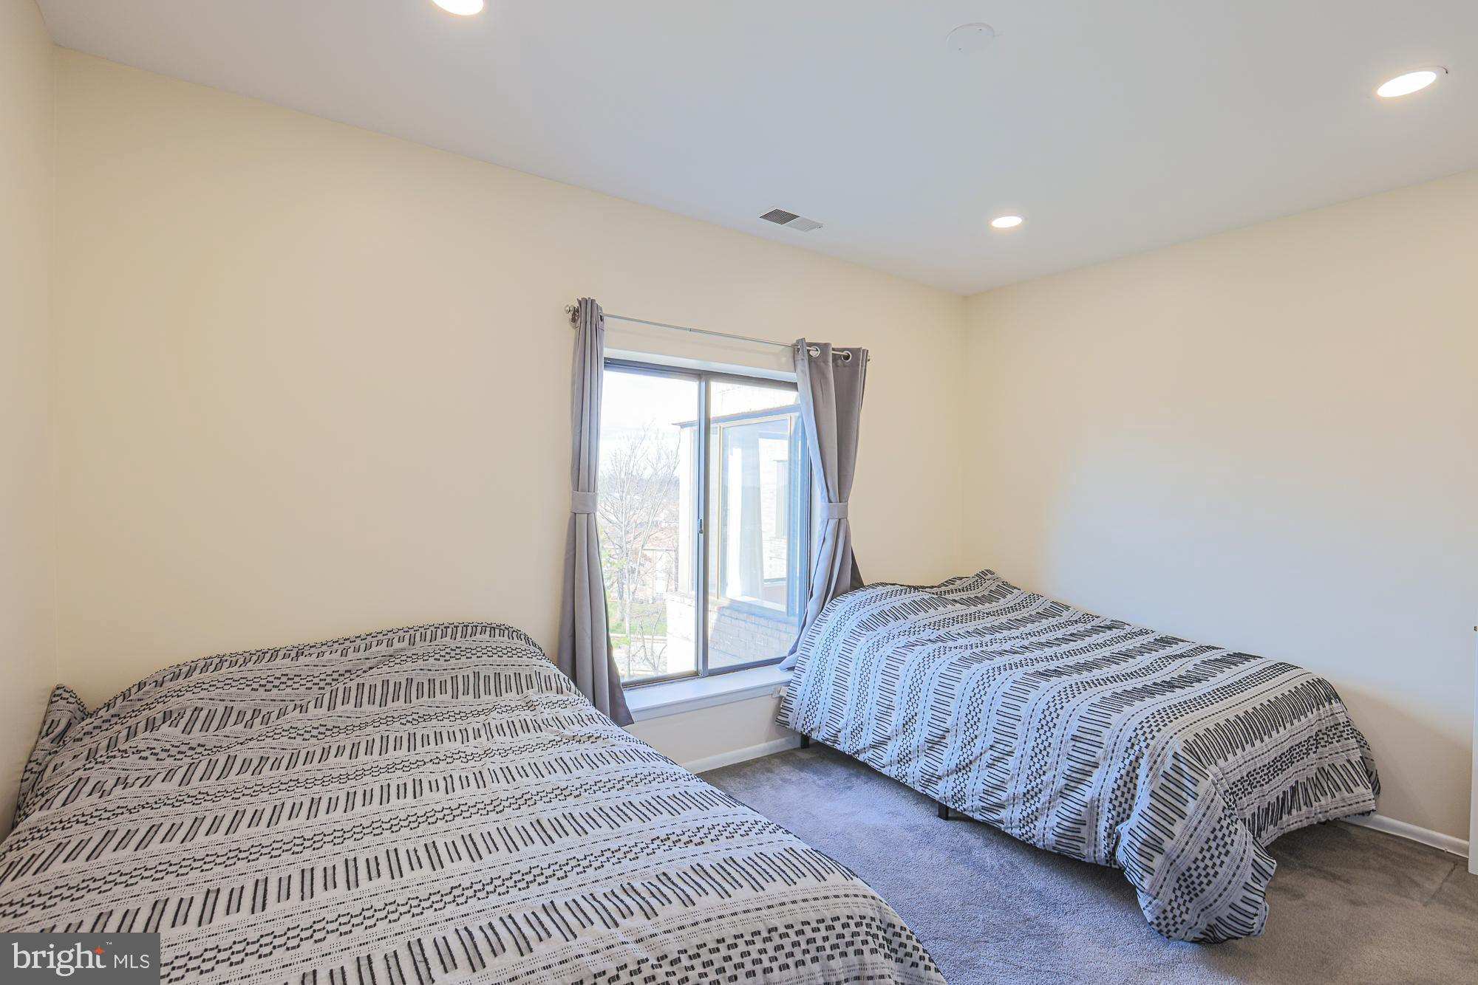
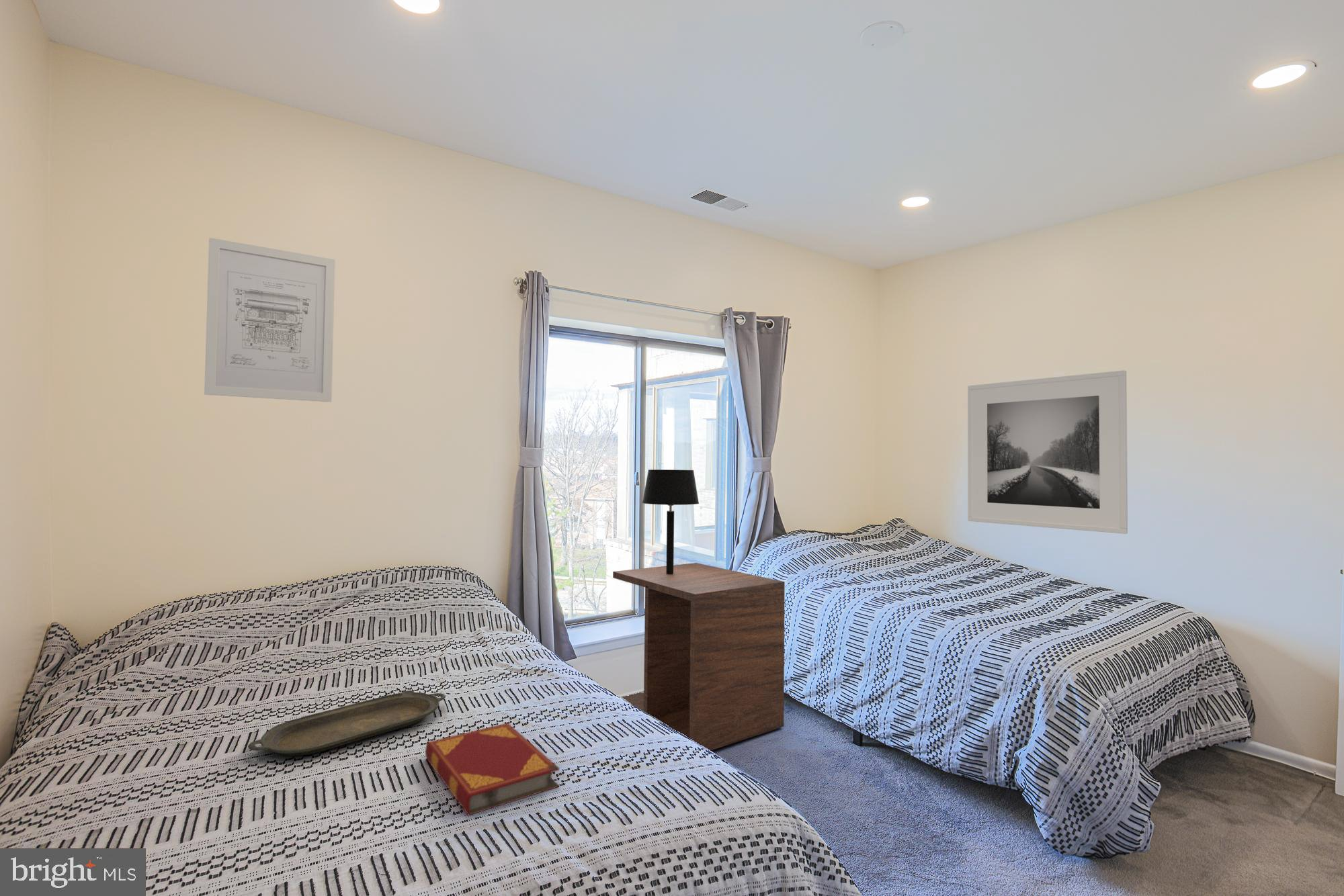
+ table lamp [642,469,700,574]
+ side table [612,562,786,751]
+ serving tray [247,690,446,756]
+ hardback book [425,722,560,816]
+ wall art [204,237,336,402]
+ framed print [967,370,1128,535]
